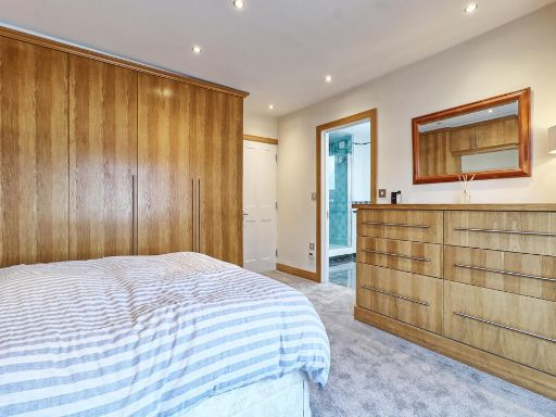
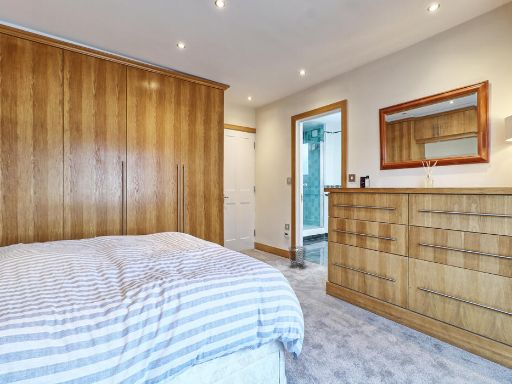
+ waste bin [288,245,308,270]
